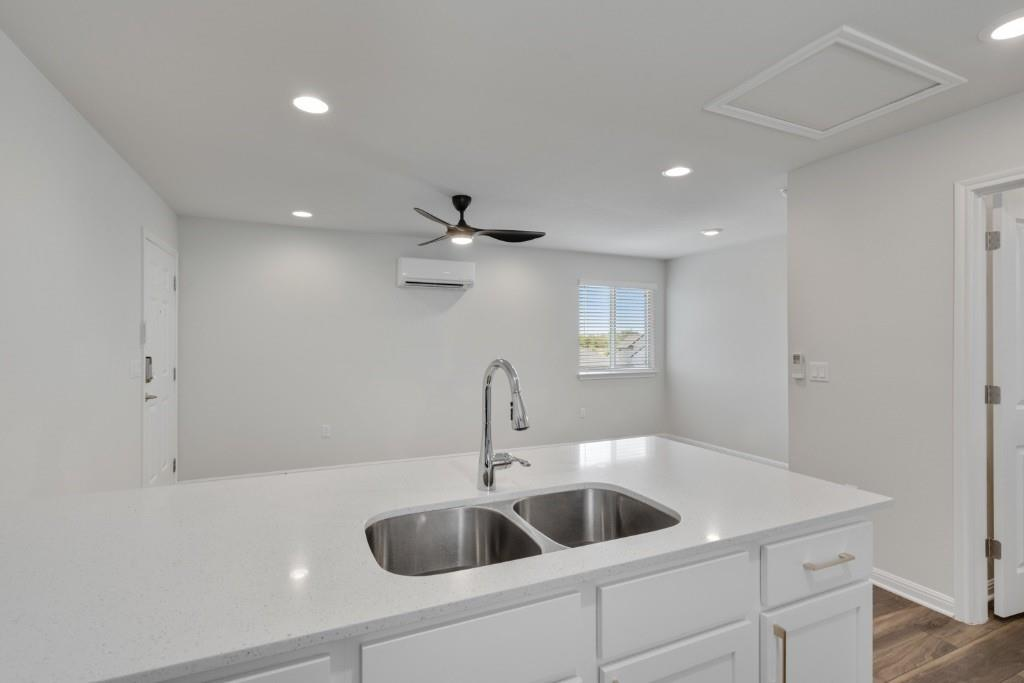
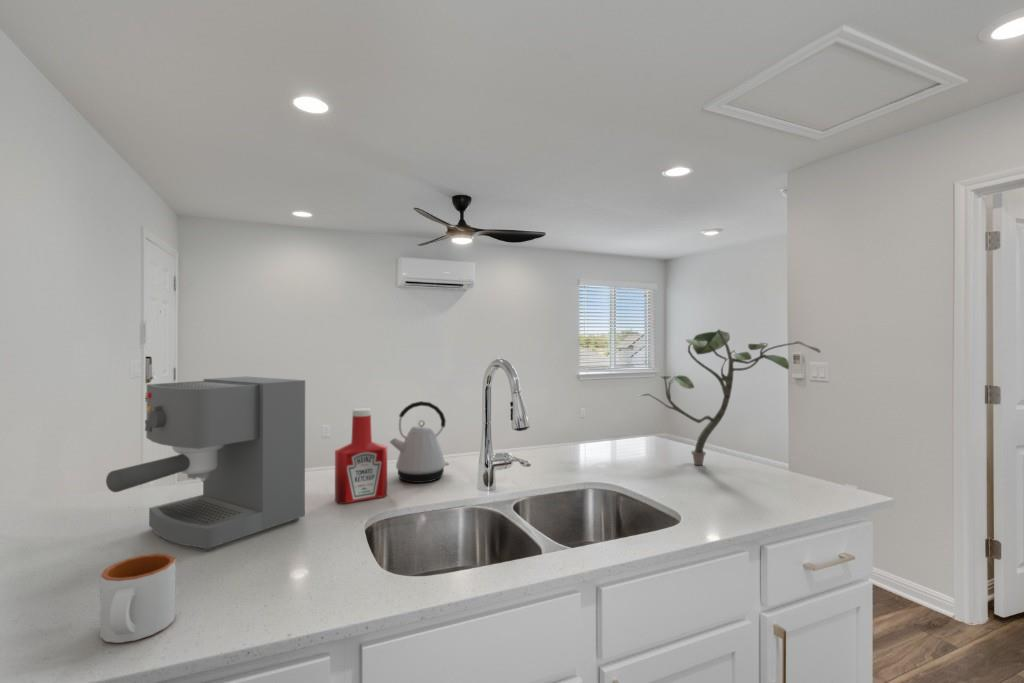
+ potted plant [636,328,822,466]
+ coffee maker [105,376,306,552]
+ soap bottle [334,407,388,505]
+ kettle [389,400,450,484]
+ mug [99,553,176,644]
